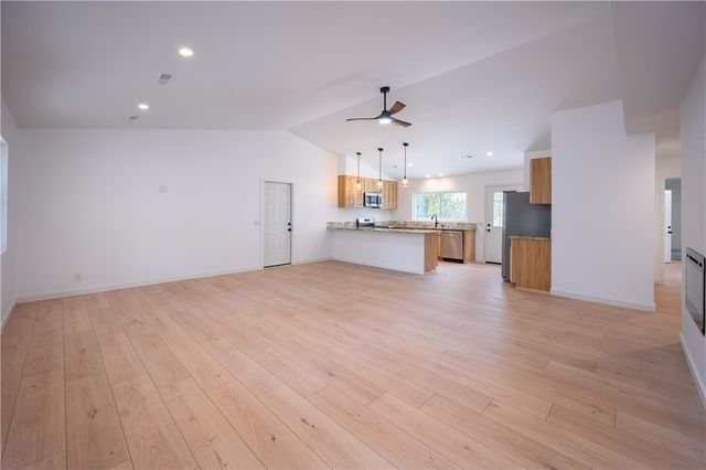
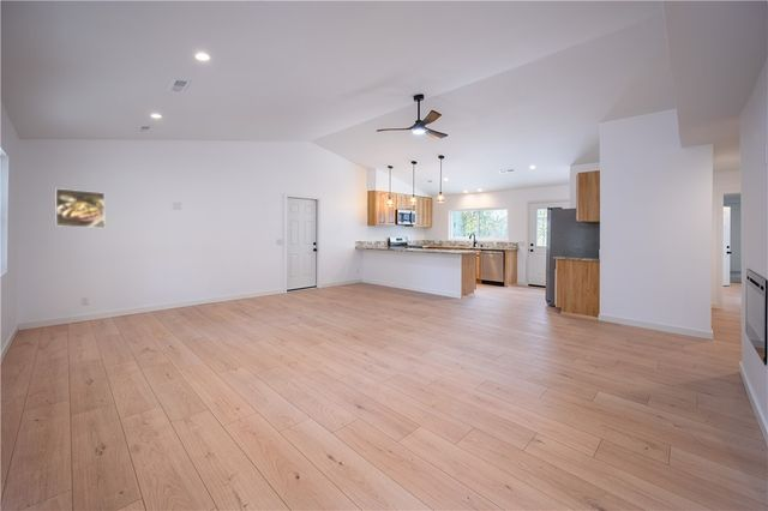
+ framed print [54,187,106,229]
